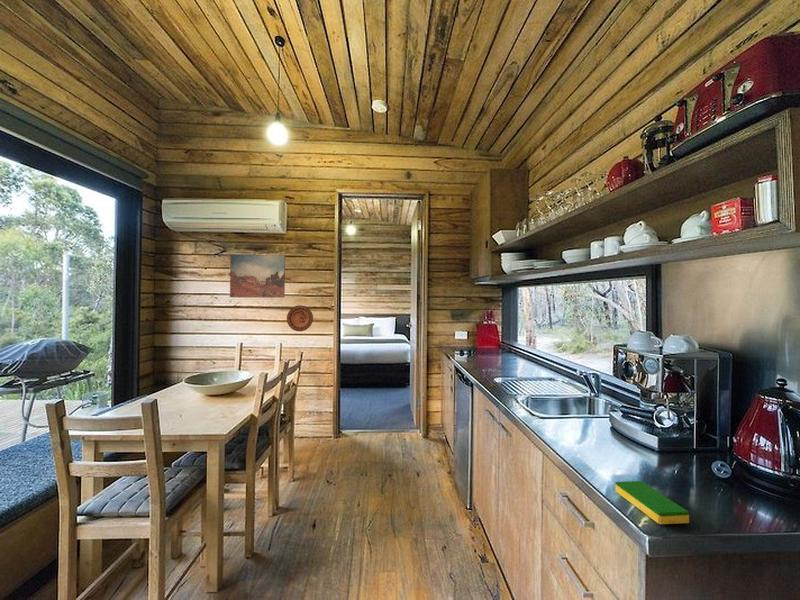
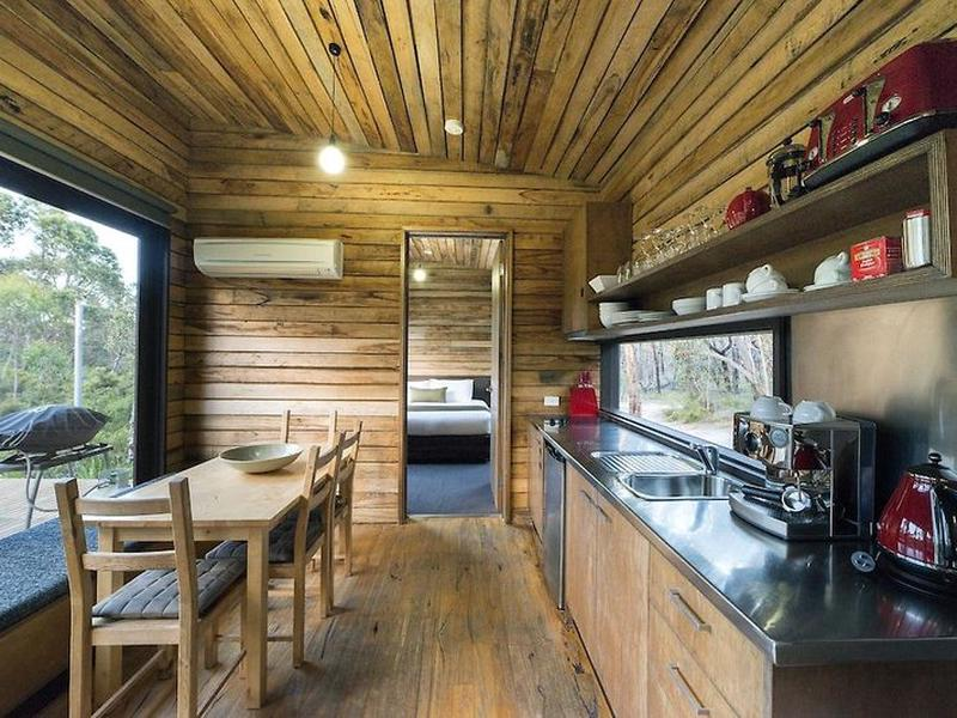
- decorative plate [286,304,314,332]
- dish sponge [615,480,690,525]
- wall art [229,254,286,299]
